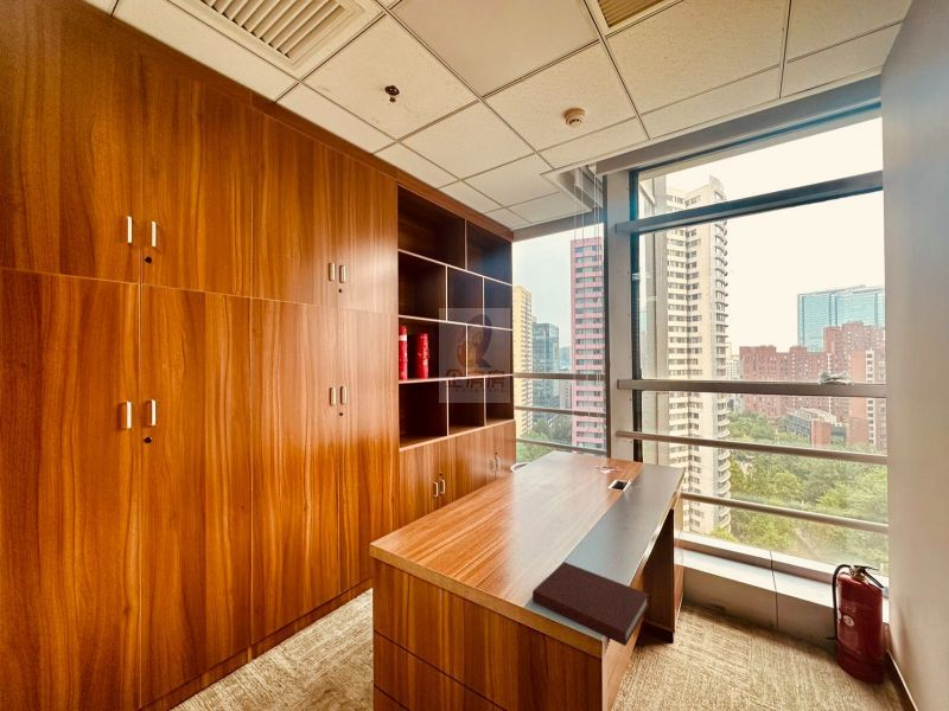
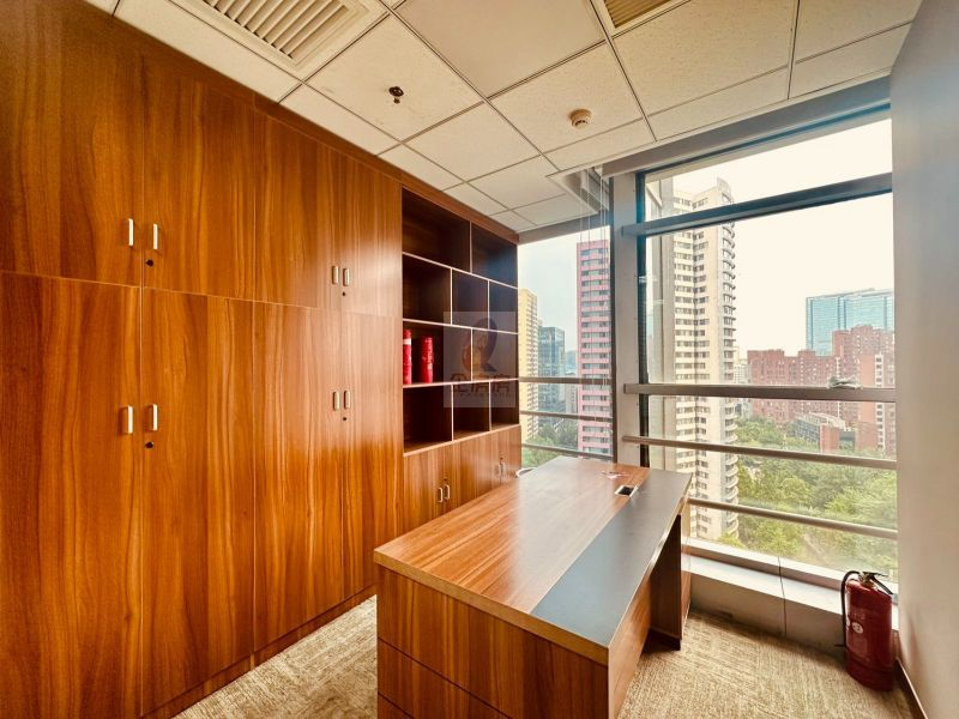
- notebook [531,561,650,647]
